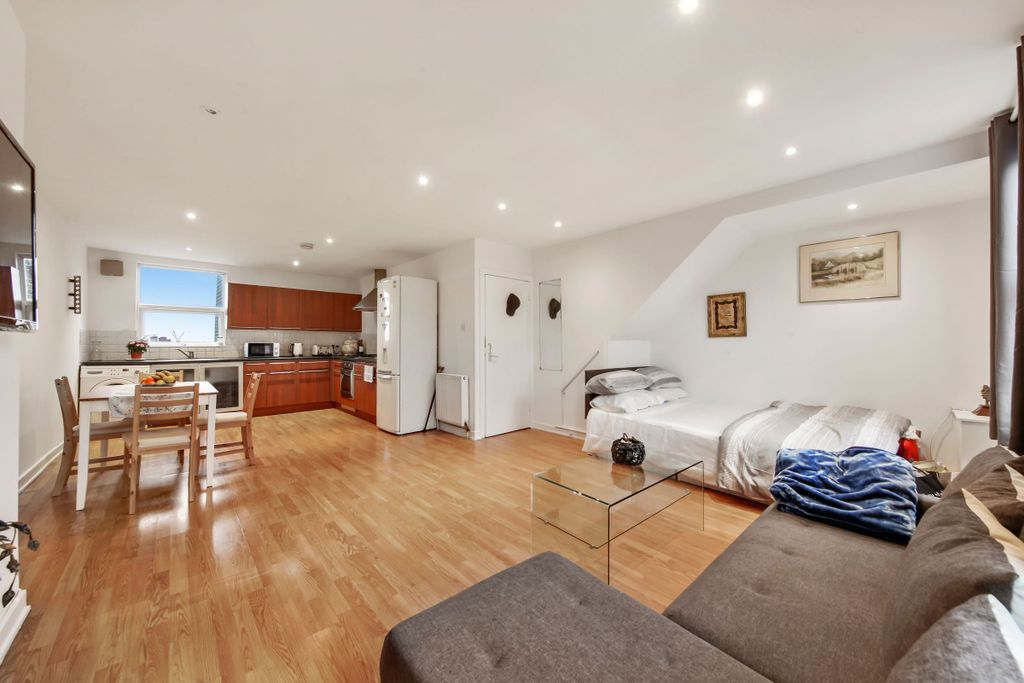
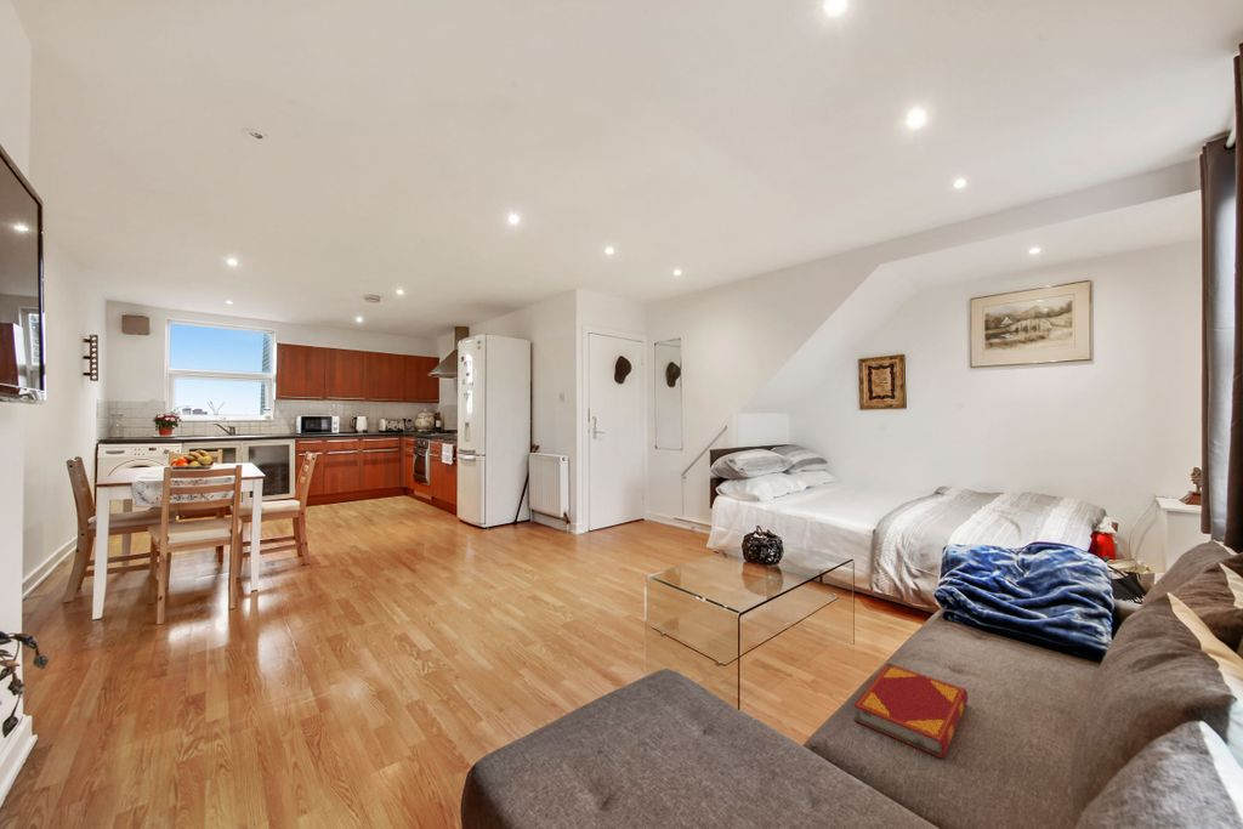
+ hardback book [852,662,969,760]
